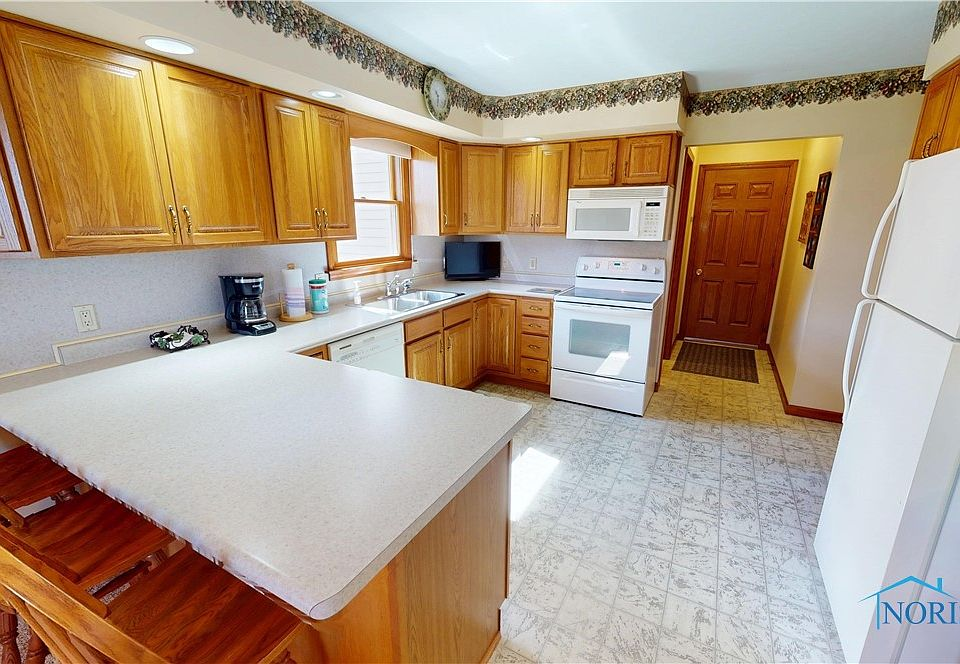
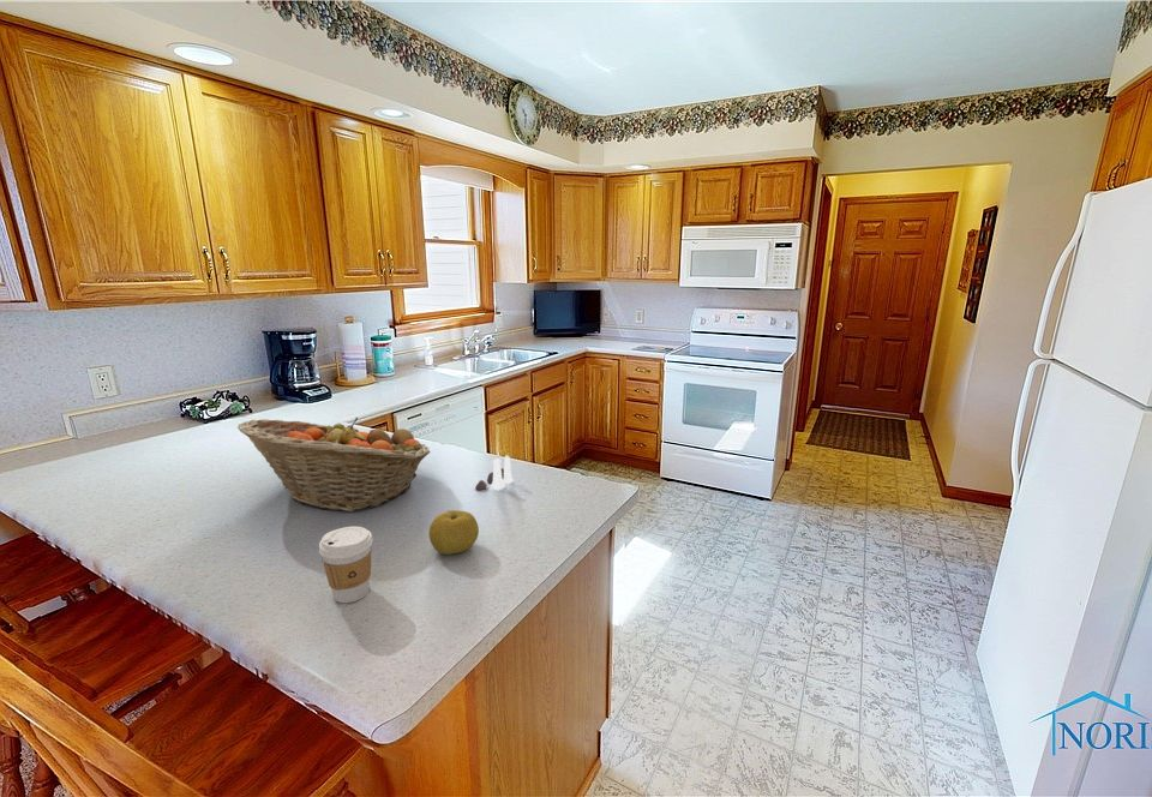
+ fruit [427,509,480,556]
+ fruit basket [236,417,432,513]
+ coffee cup [318,526,373,604]
+ salt and pepper shaker set [474,454,515,491]
